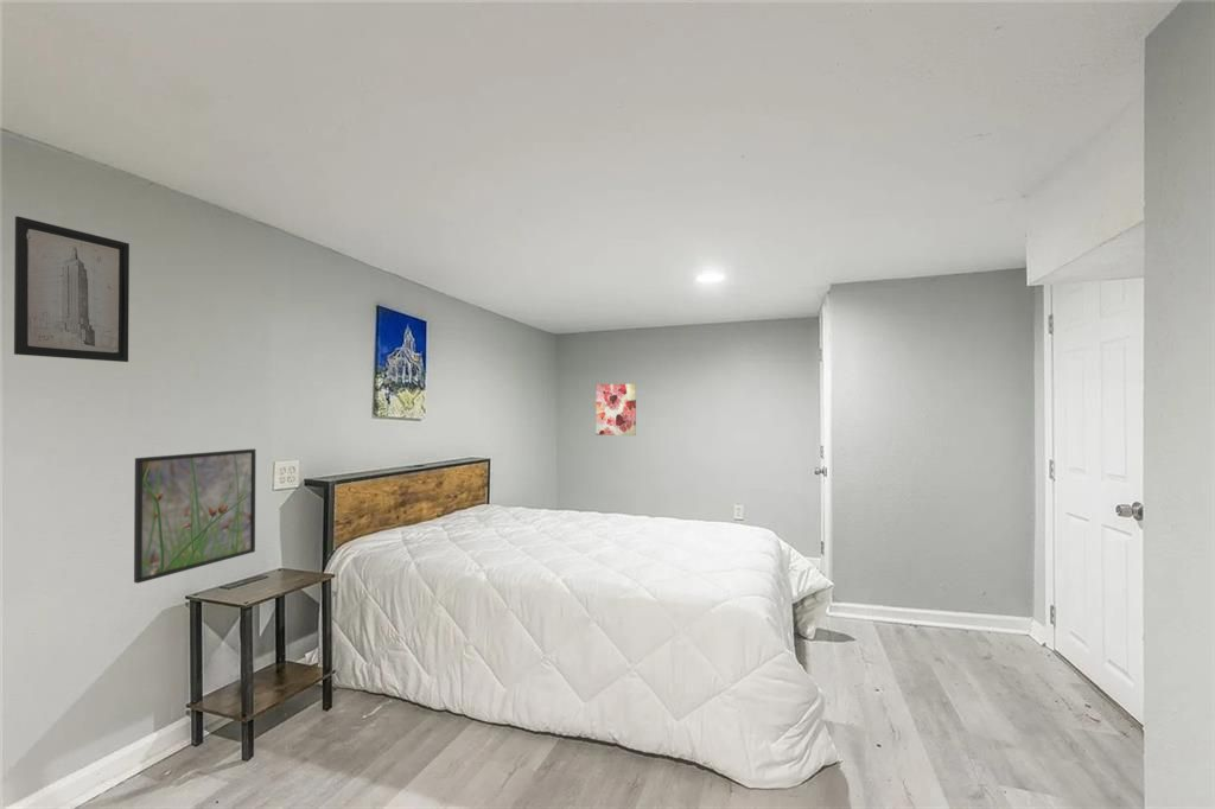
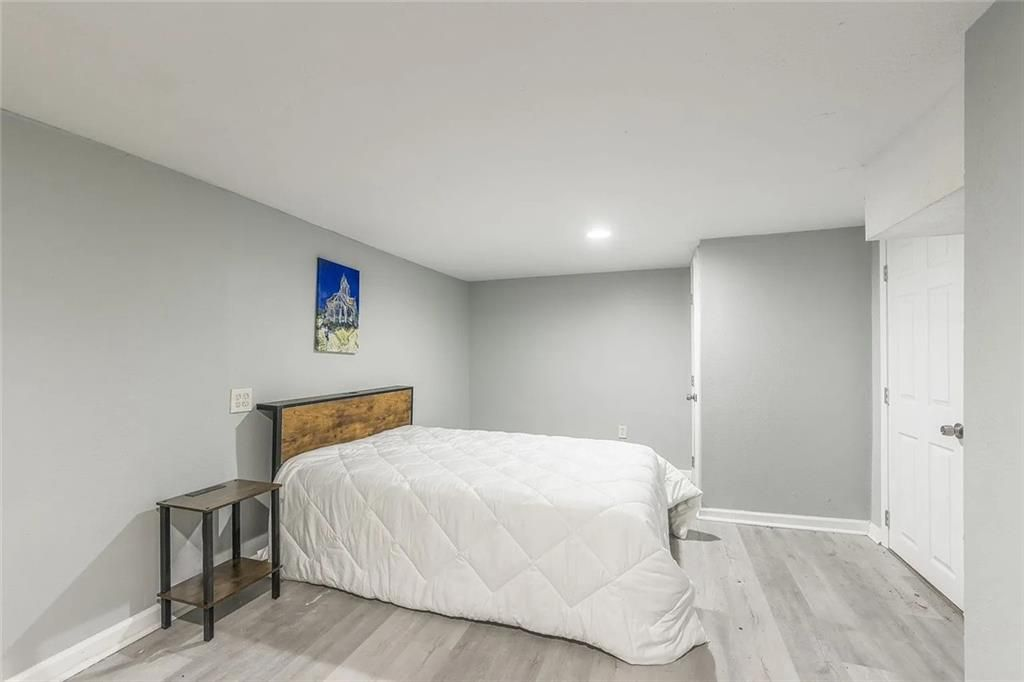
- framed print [133,448,257,585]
- wall art [594,383,637,437]
- wall art [13,215,131,363]
